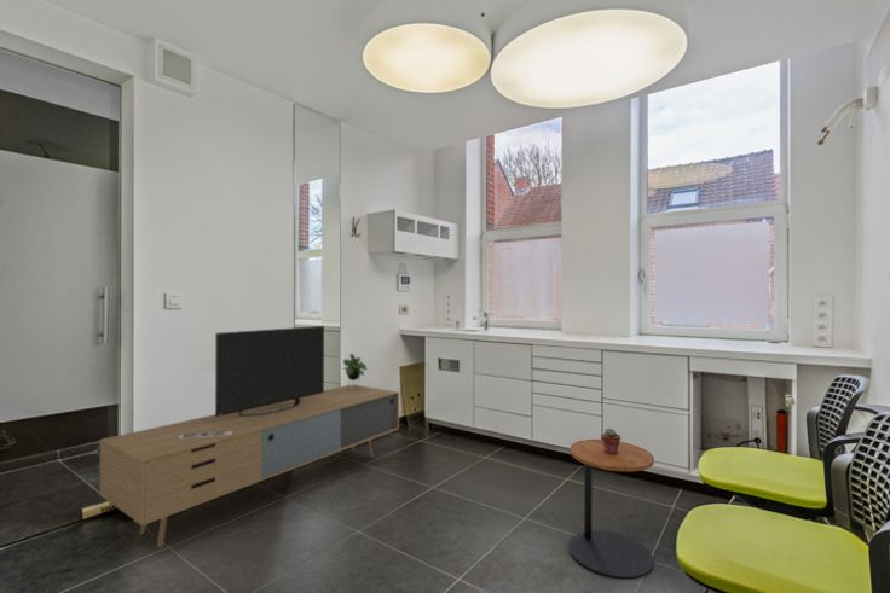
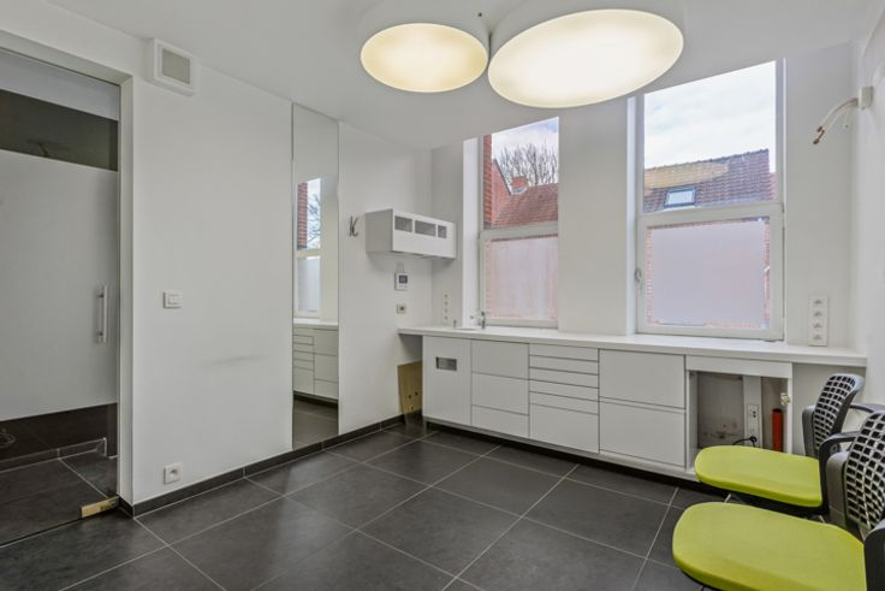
- side table [568,438,655,580]
- potted succulent [600,428,622,454]
- media console [99,325,400,548]
